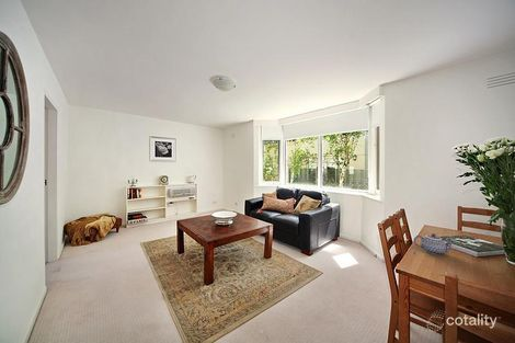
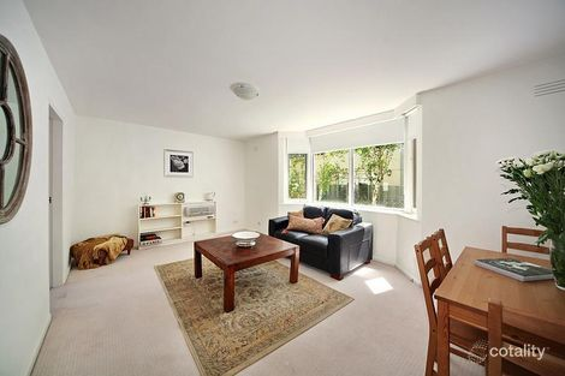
- teapot [412,232,456,255]
